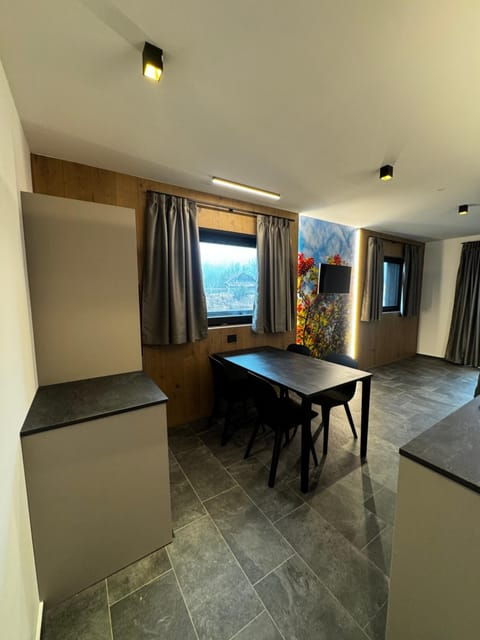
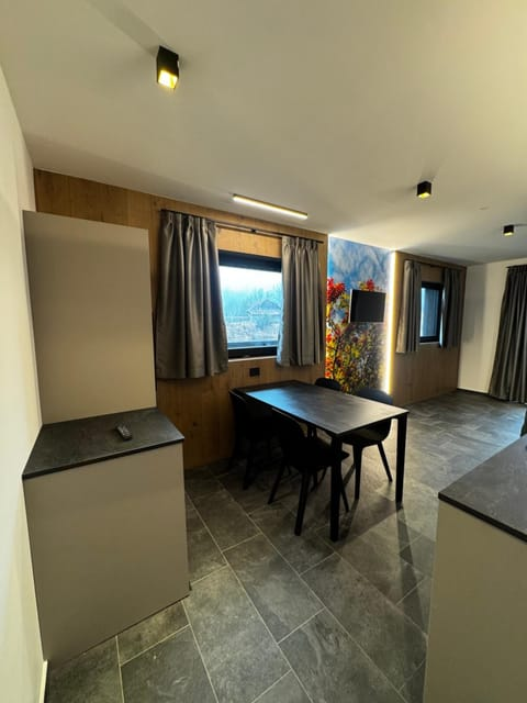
+ remote control [114,422,134,442]
